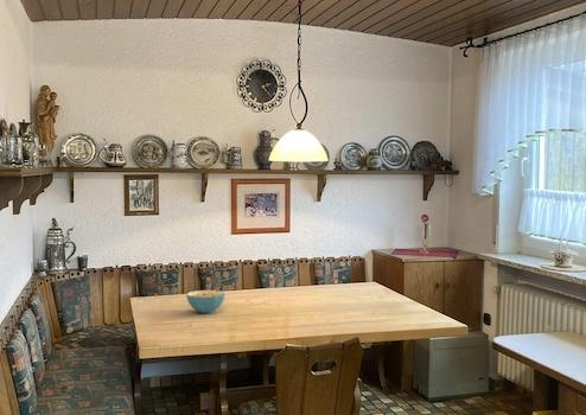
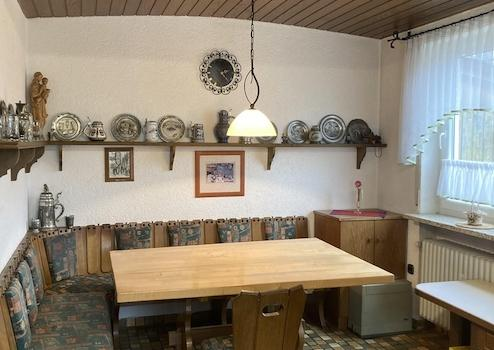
- cereal bowl [185,289,227,314]
